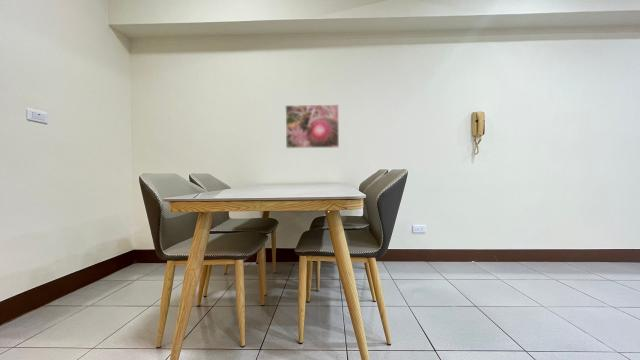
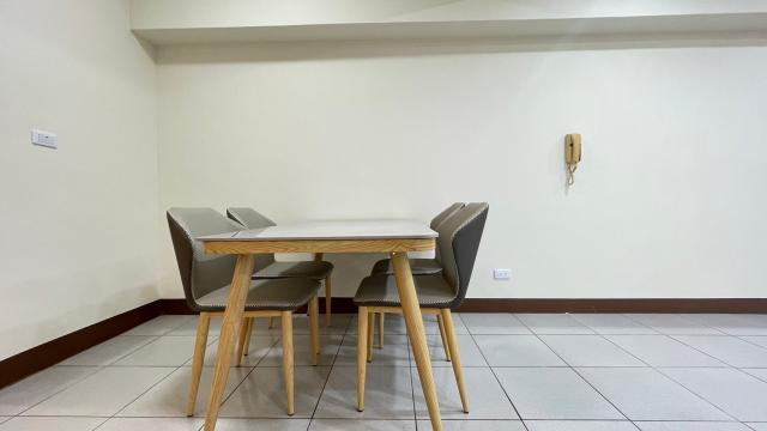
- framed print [284,103,340,149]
